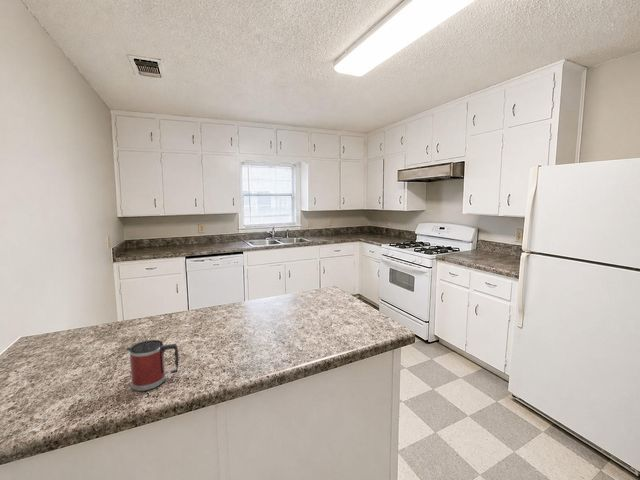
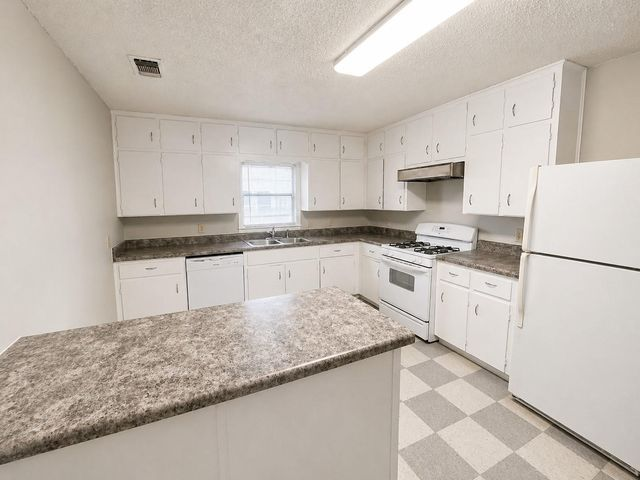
- mug [125,339,179,392]
